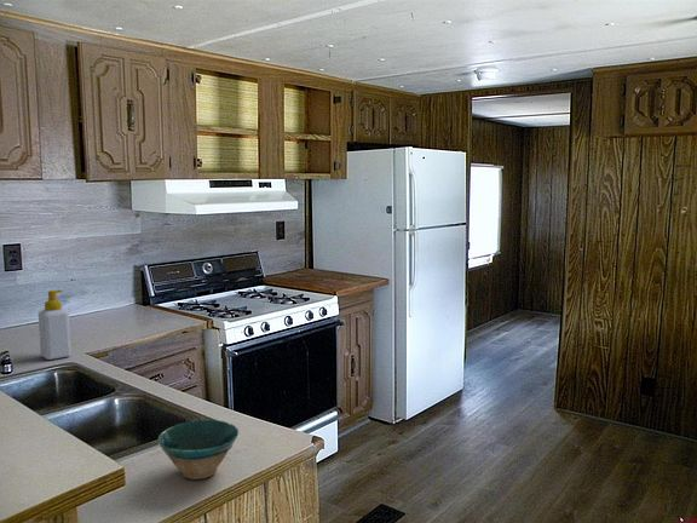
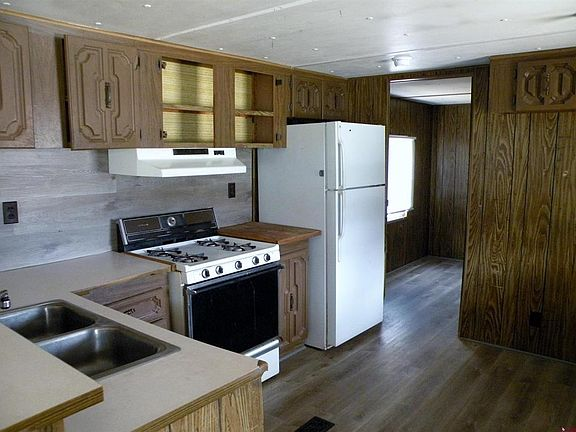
- soap bottle [38,288,73,361]
- bowl [157,419,240,481]
